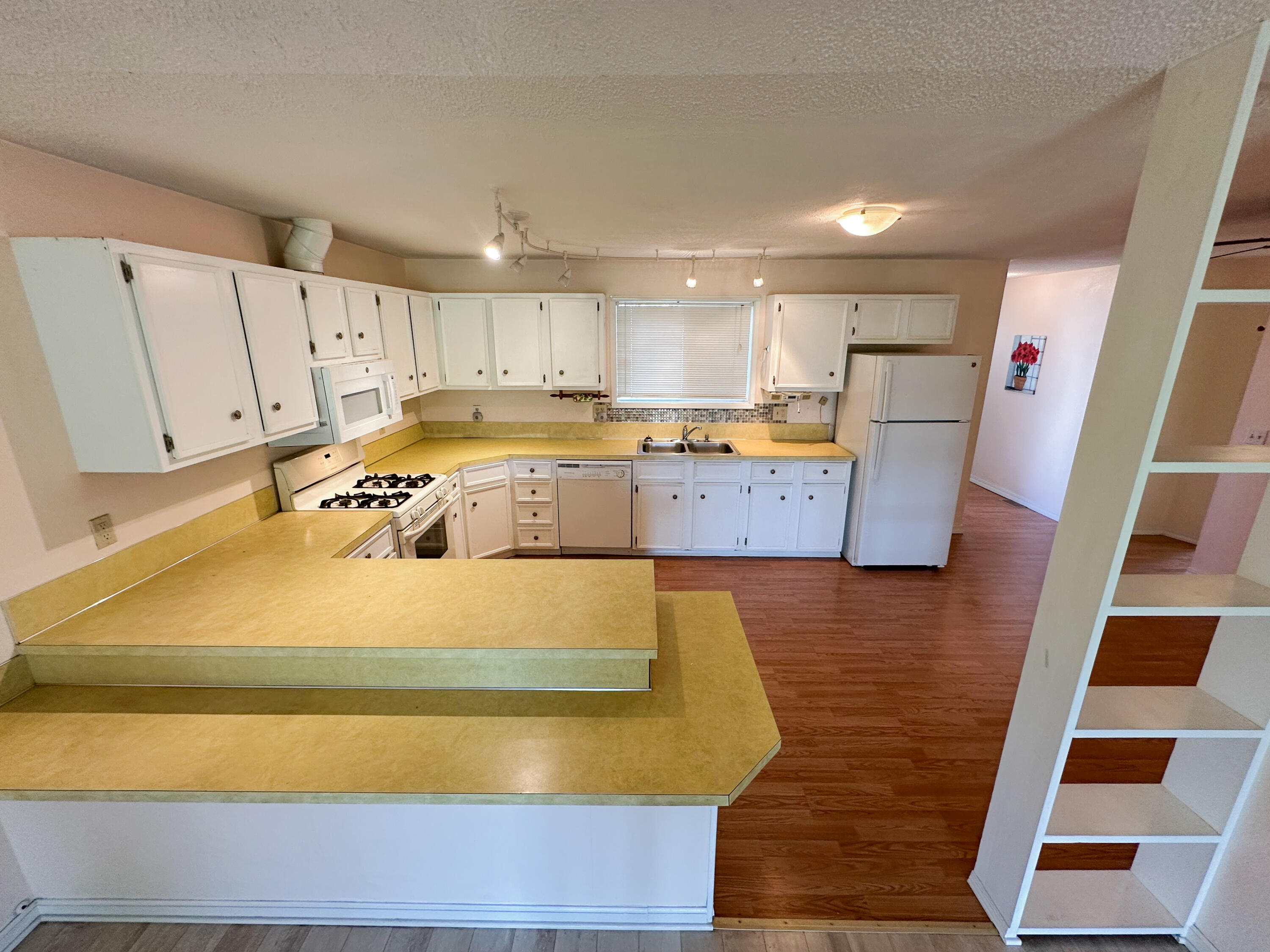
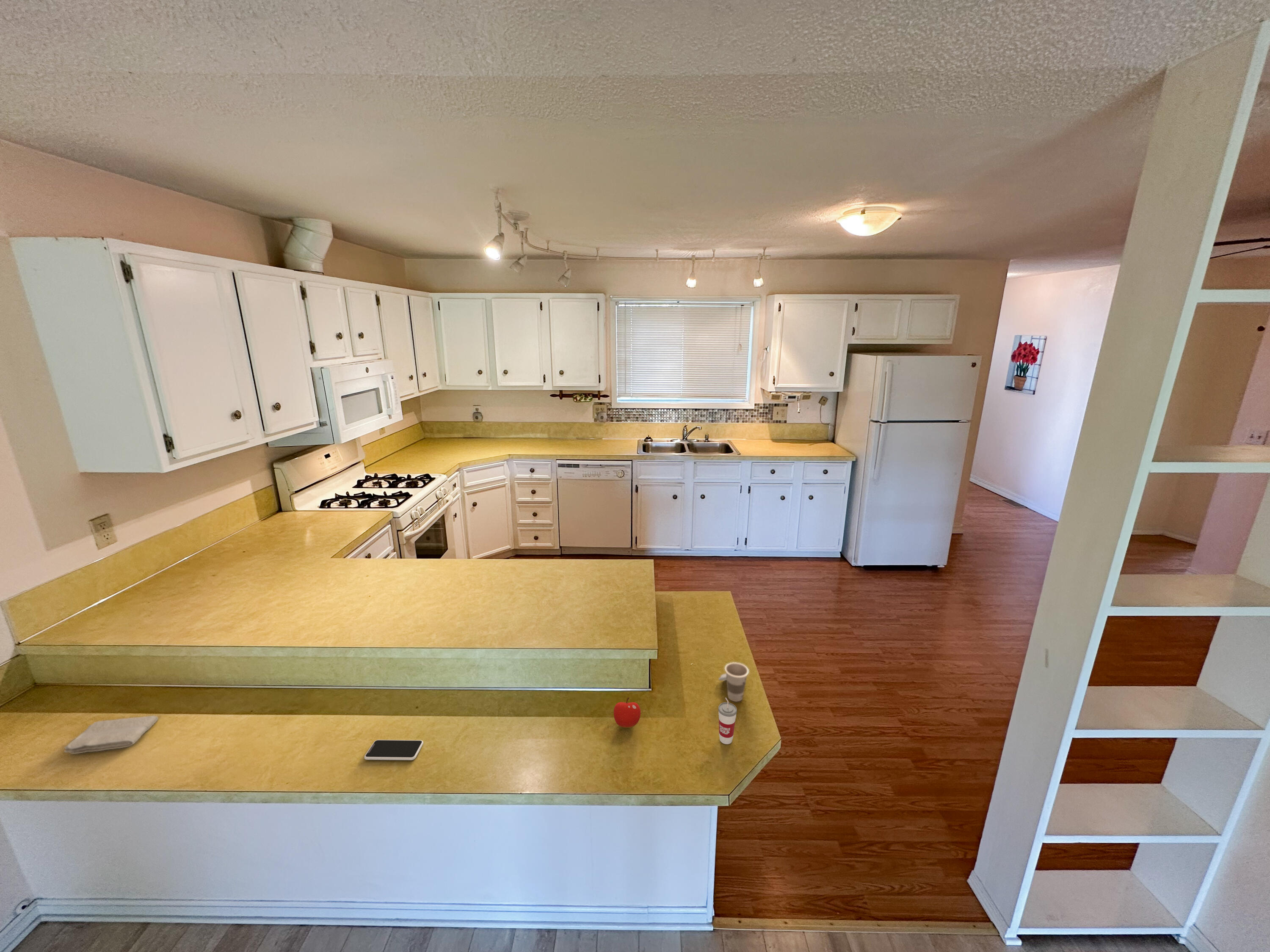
+ cup [718,697,737,745]
+ cup [718,662,749,702]
+ fruit [613,697,641,728]
+ washcloth [63,715,159,754]
+ smartphone [364,739,424,761]
